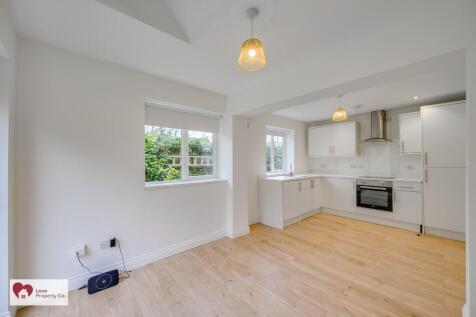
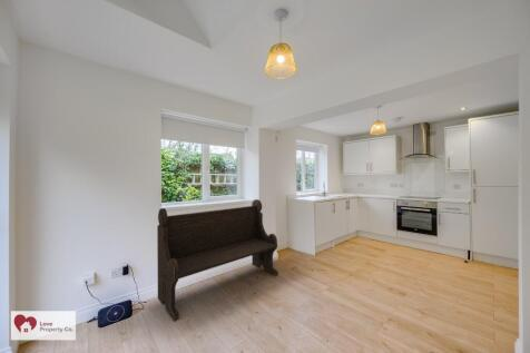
+ bench [156,198,279,322]
